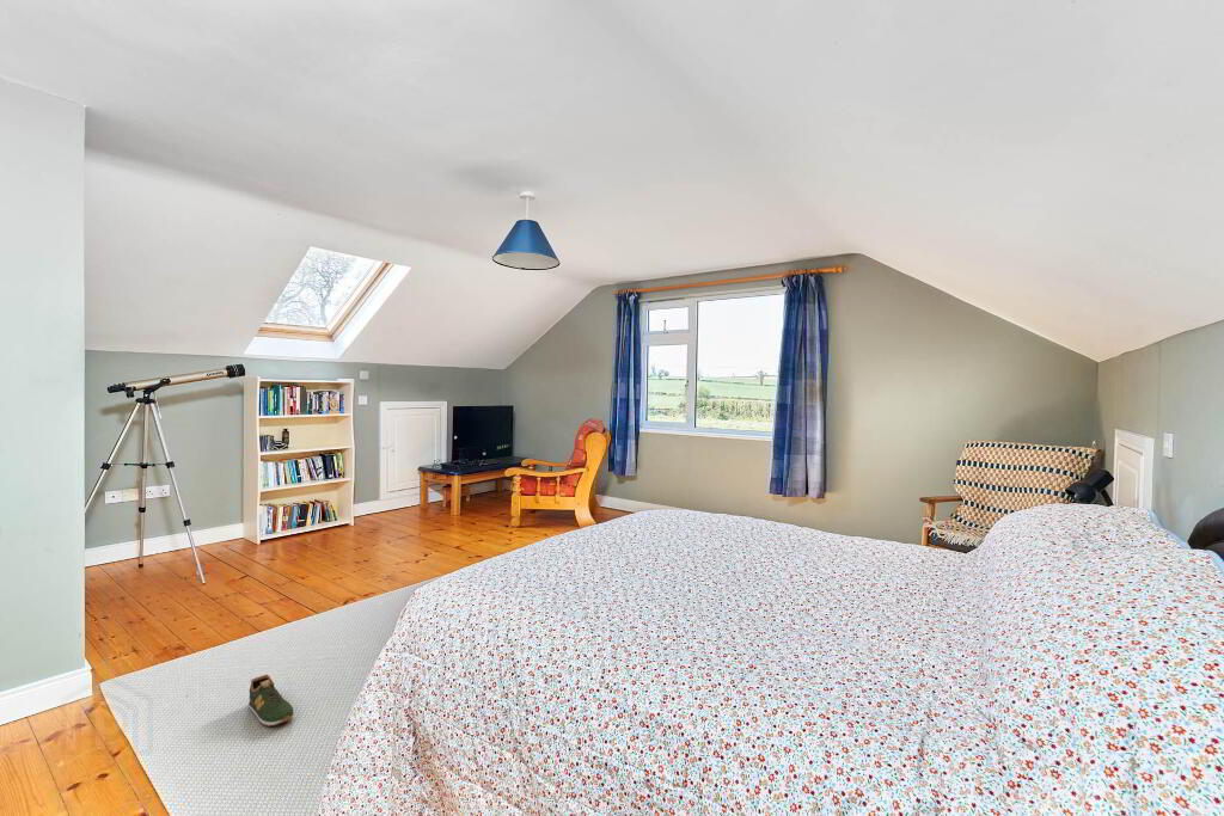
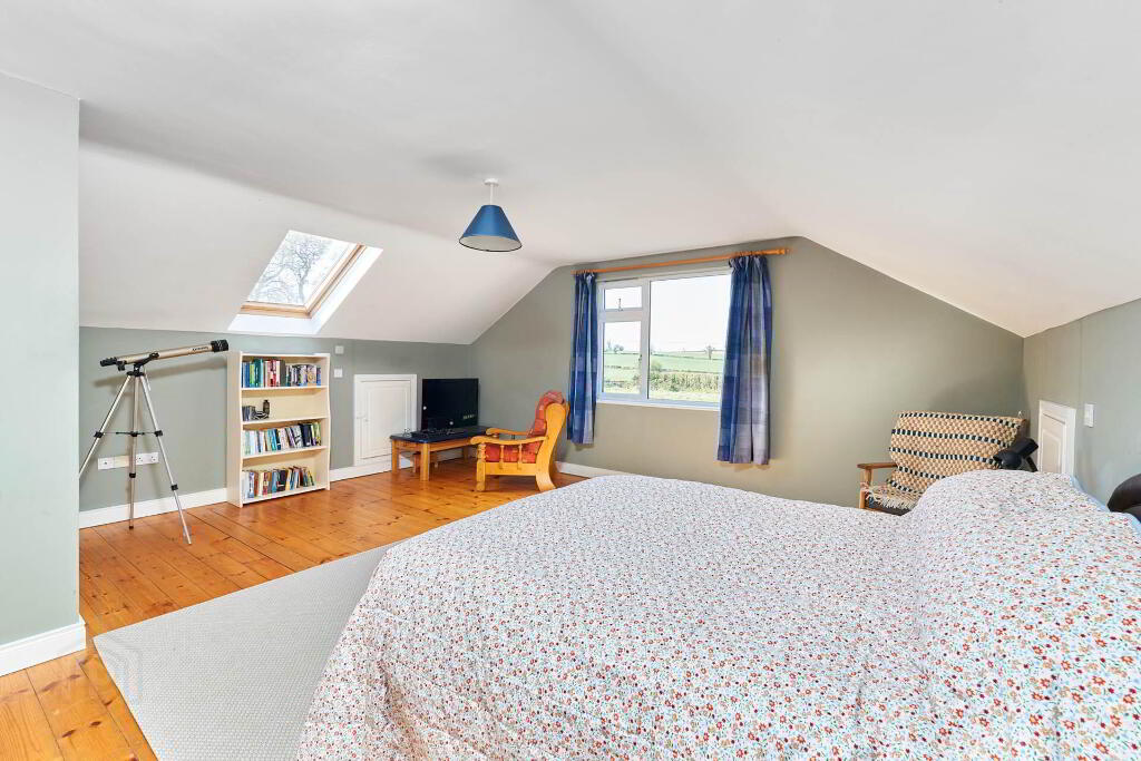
- shoe [247,674,295,728]
